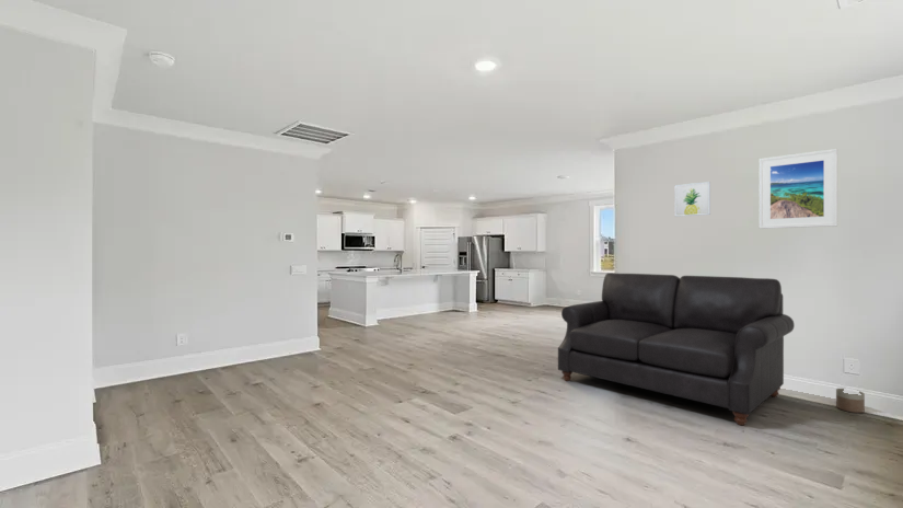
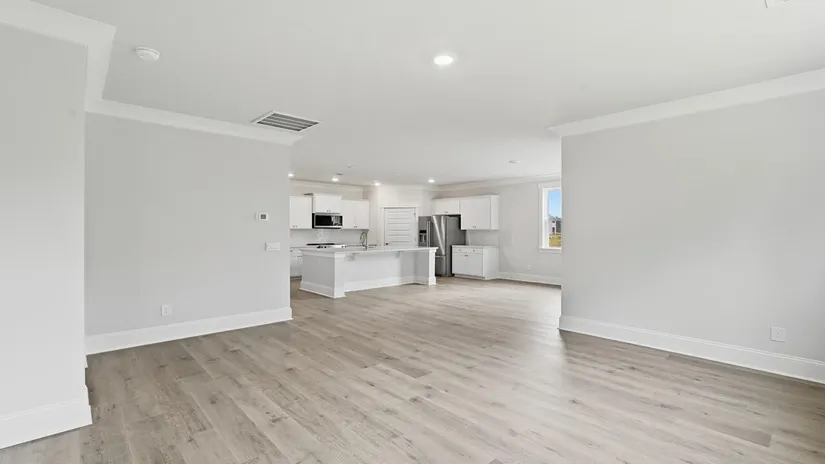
- sofa [557,272,796,426]
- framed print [757,148,838,230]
- planter [835,388,866,414]
- wall art [674,181,711,218]
